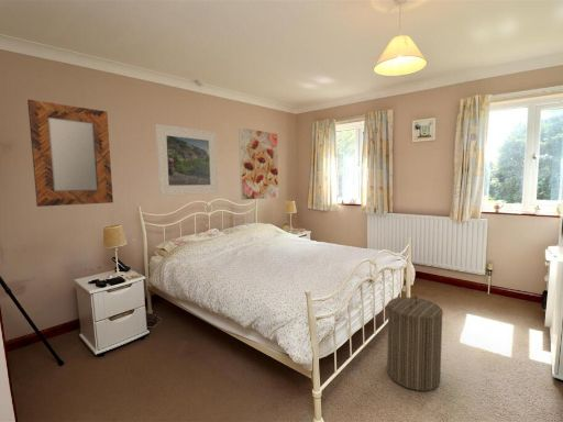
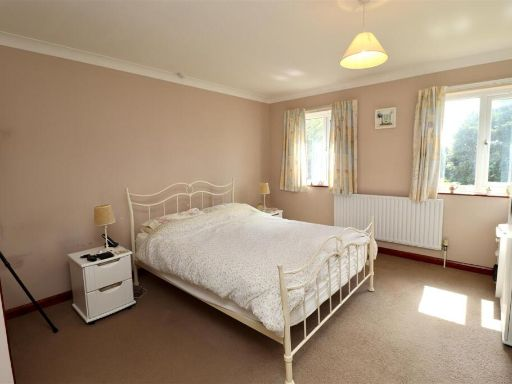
- laundry hamper [386,293,444,392]
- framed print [238,126,279,201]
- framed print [154,123,219,197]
- home mirror [26,99,114,208]
